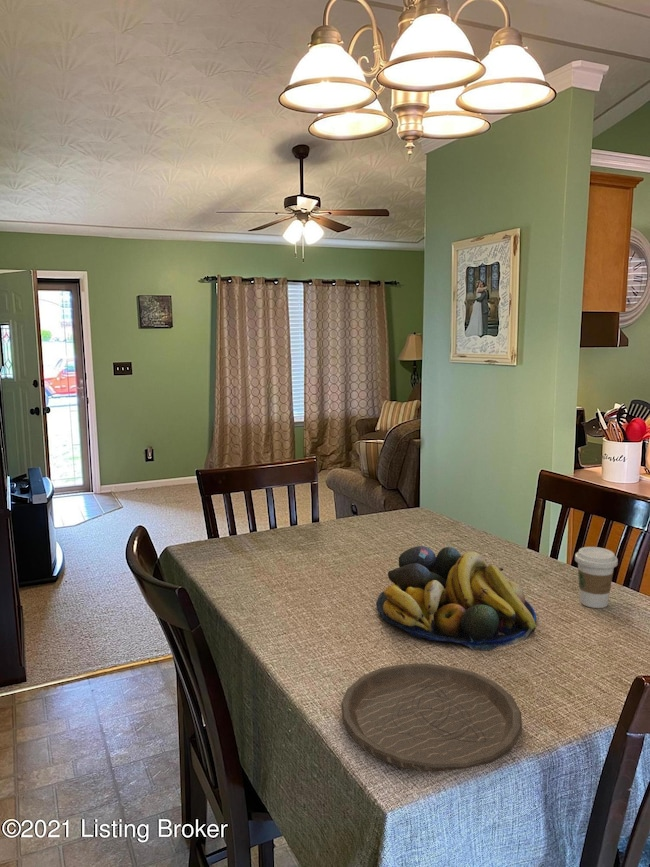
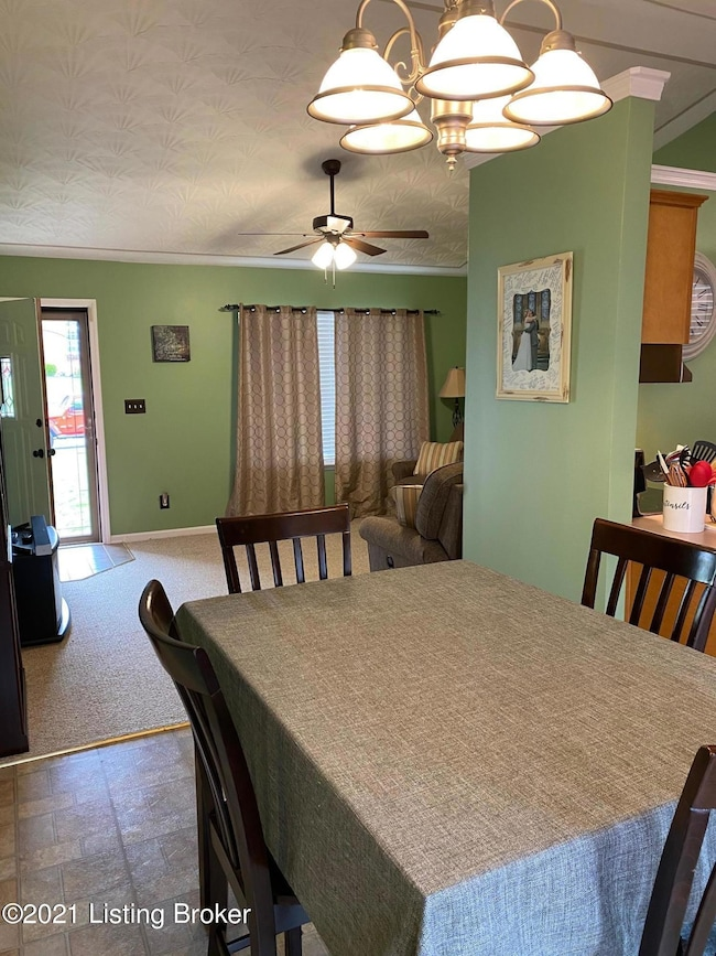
- coffee cup [574,546,619,609]
- fruit bowl [376,545,537,652]
- plate [340,662,523,773]
